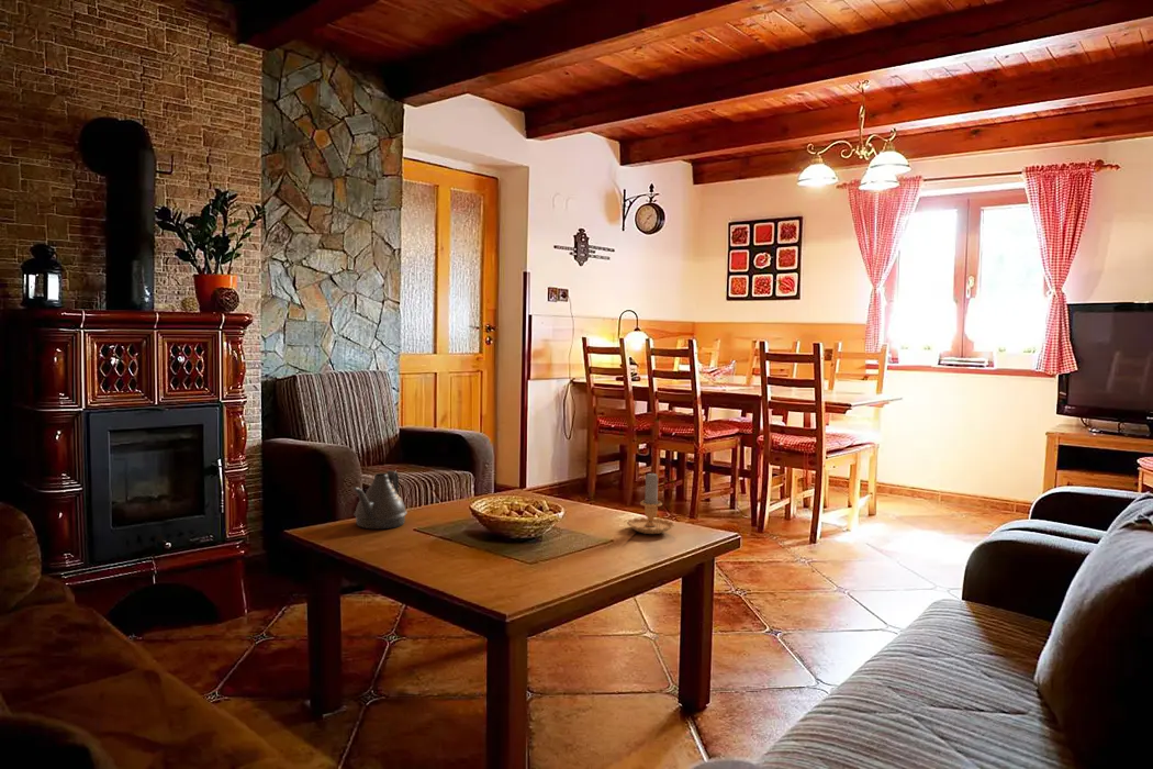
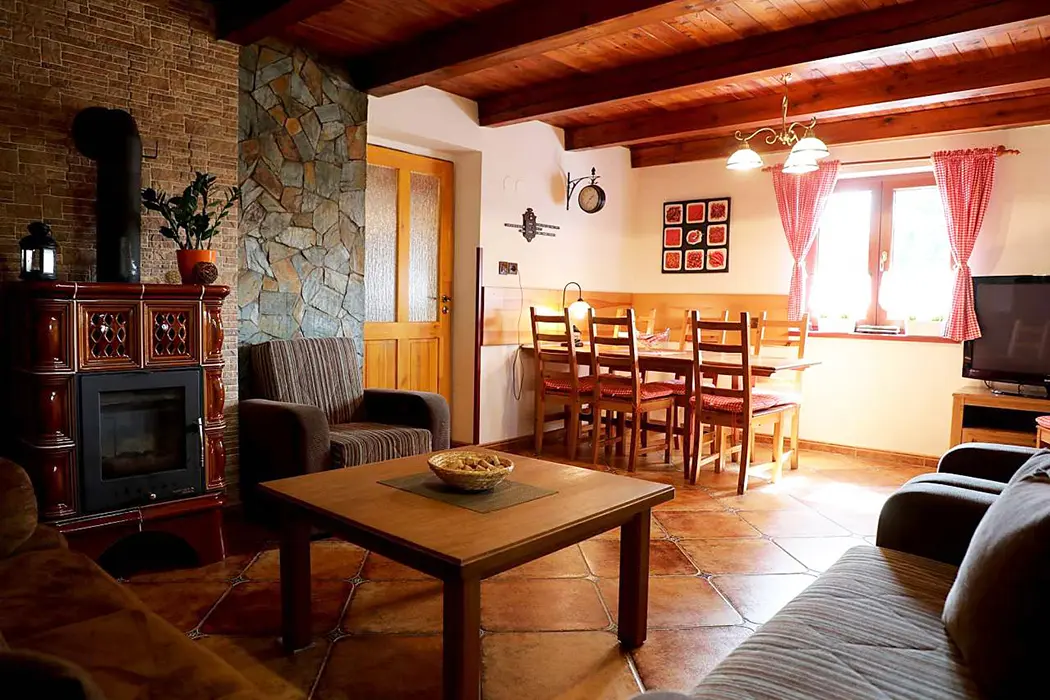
- candle [626,470,675,535]
- teapot [351,469,408,531]
